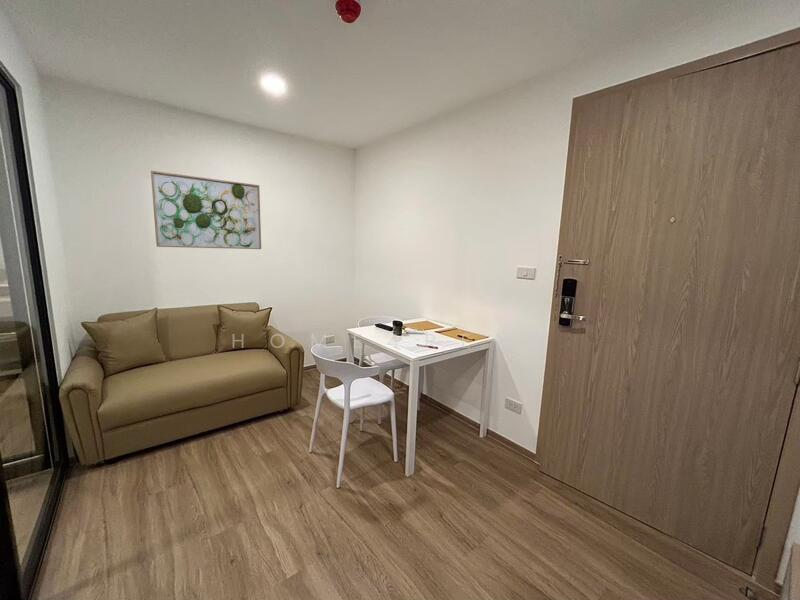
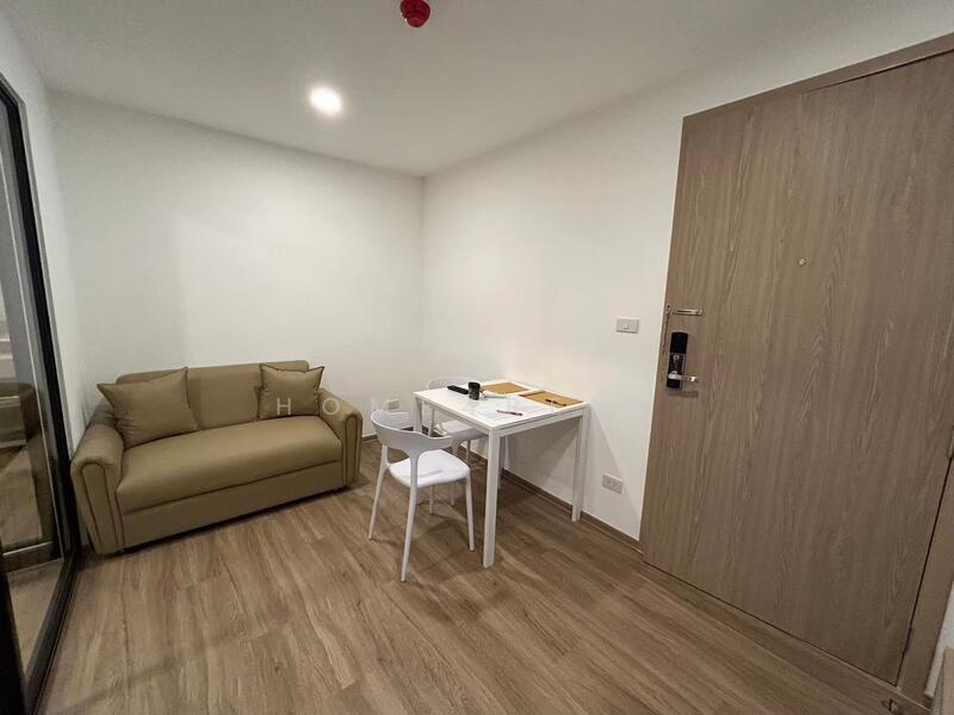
- wall art [150,170,262,250]
